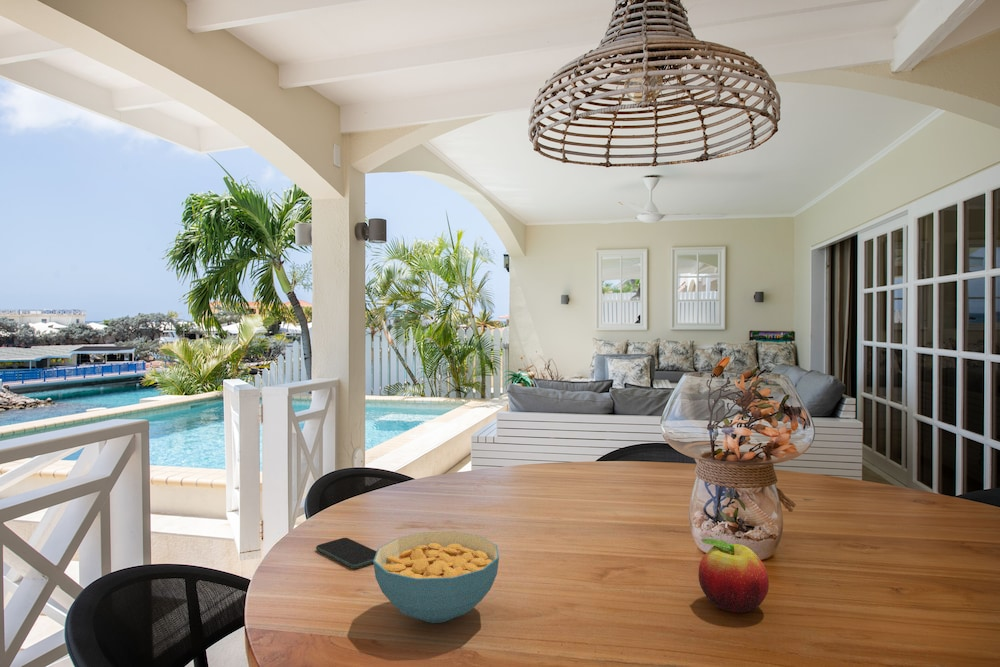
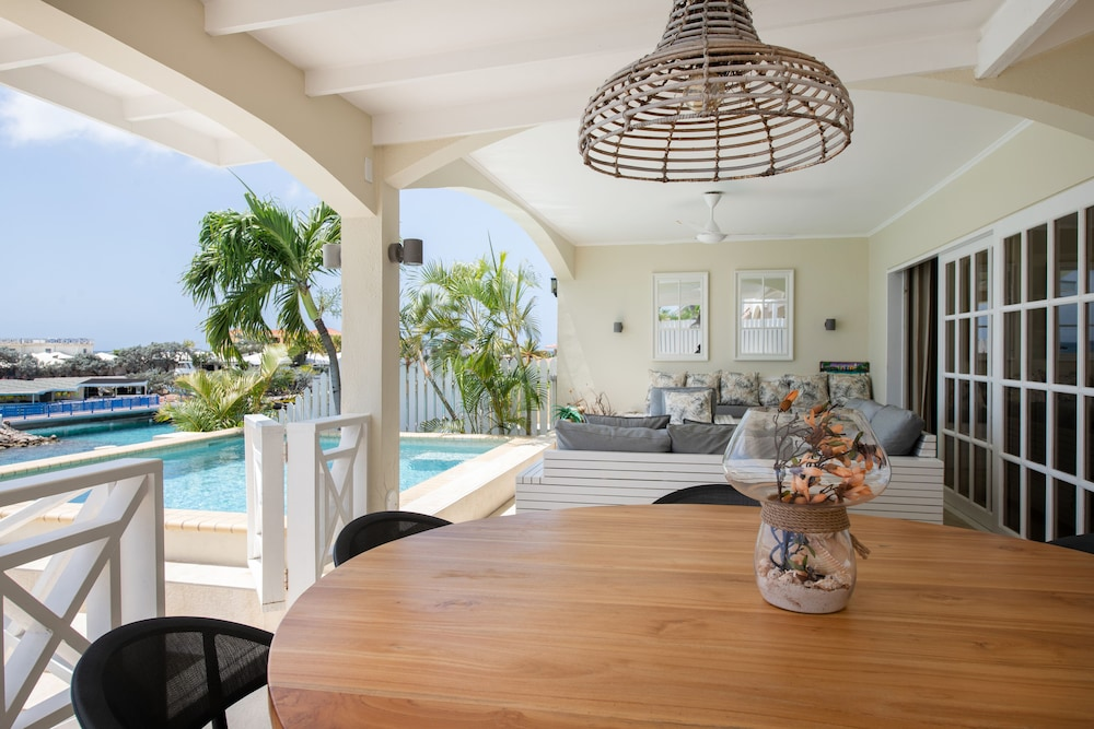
- fruit [698,538,770,613]
- cereal bowl [372,531,500,624]
- smartphone [315,537,377,569]
